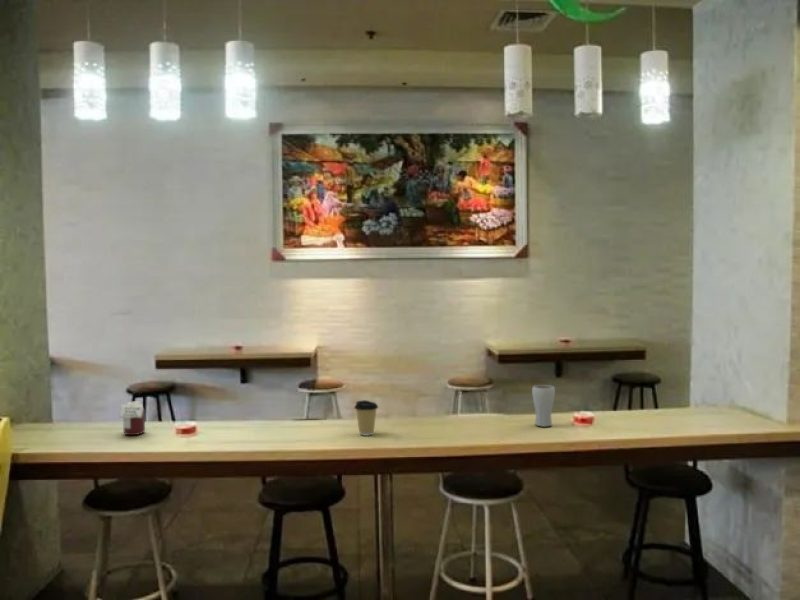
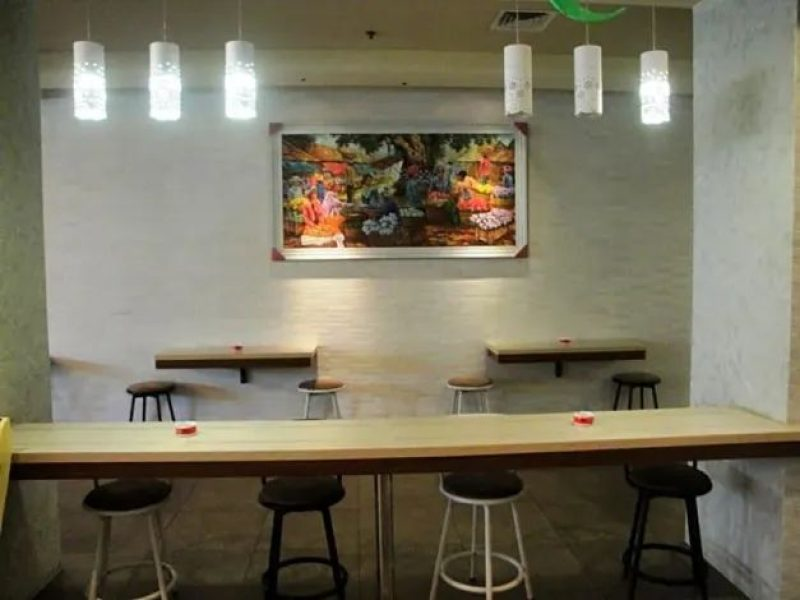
- jar [118,401,146,436]
- drinking glass [531,384,556,428]
- coffee cup [353,399,379,437]
